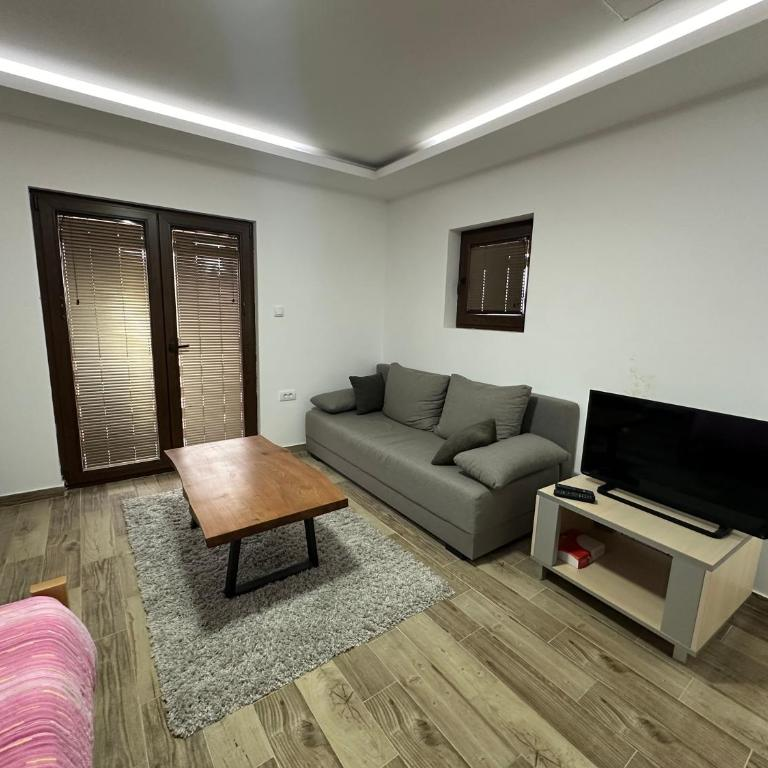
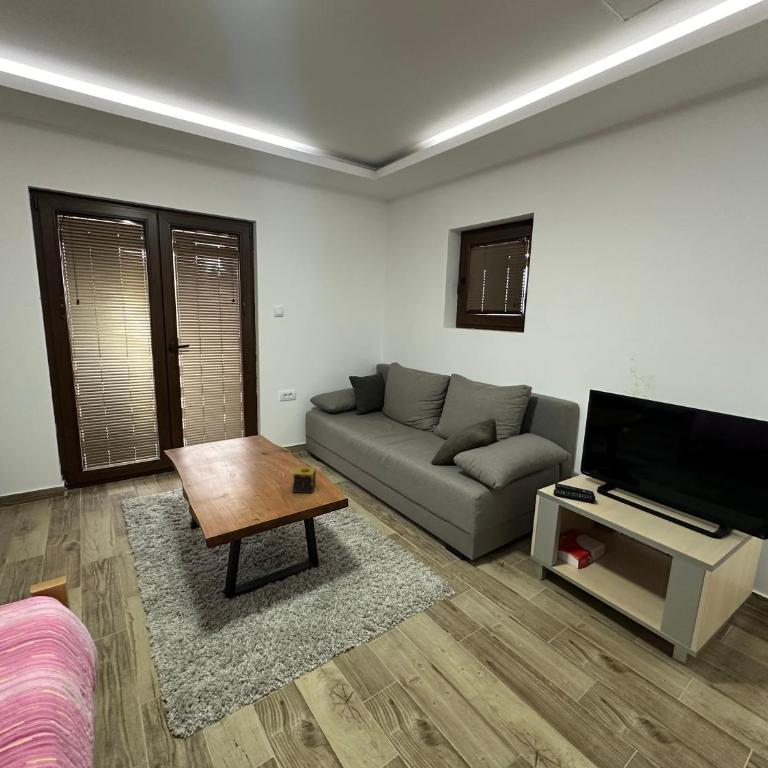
+ candle [292,466,317,494]
